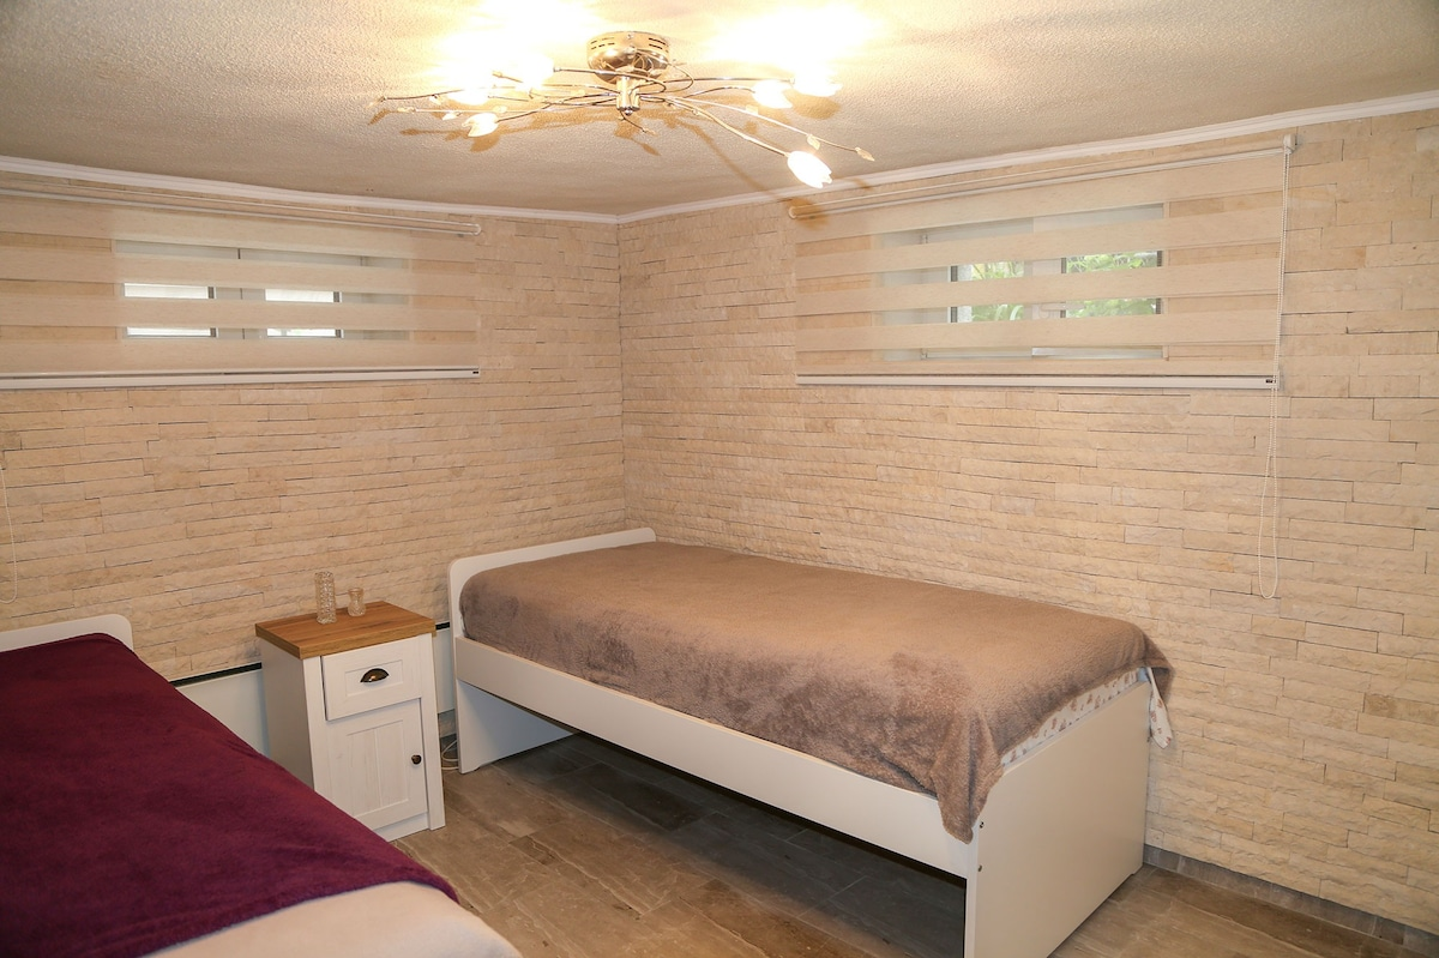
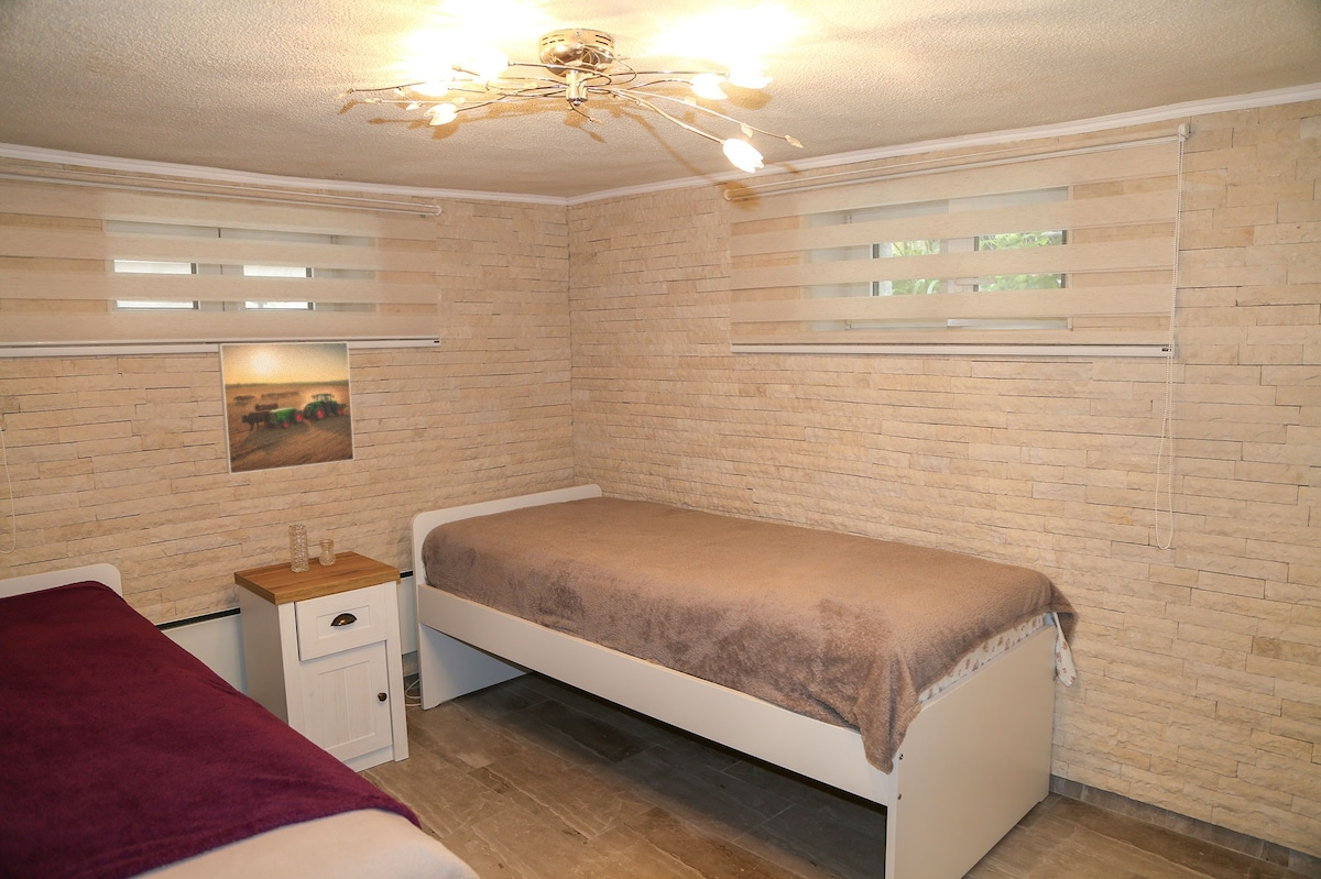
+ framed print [217,341,356,475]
